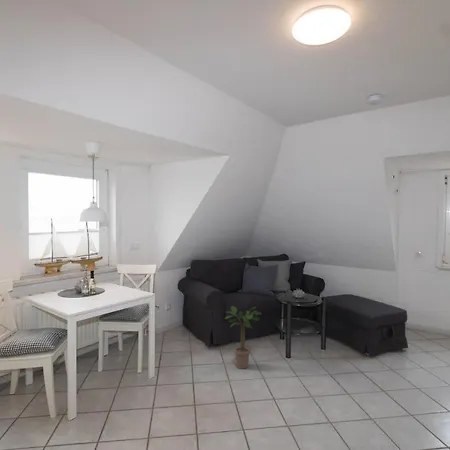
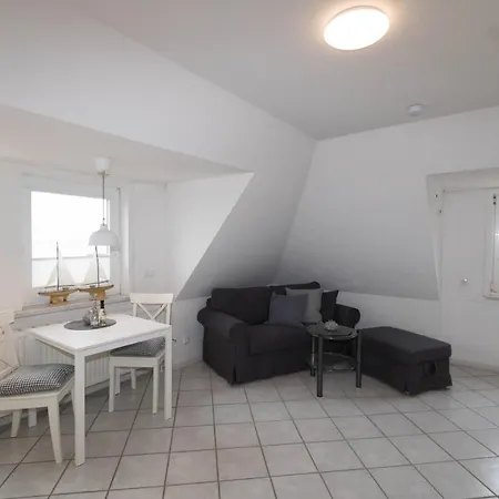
- potted plant [224,305,263,370]
